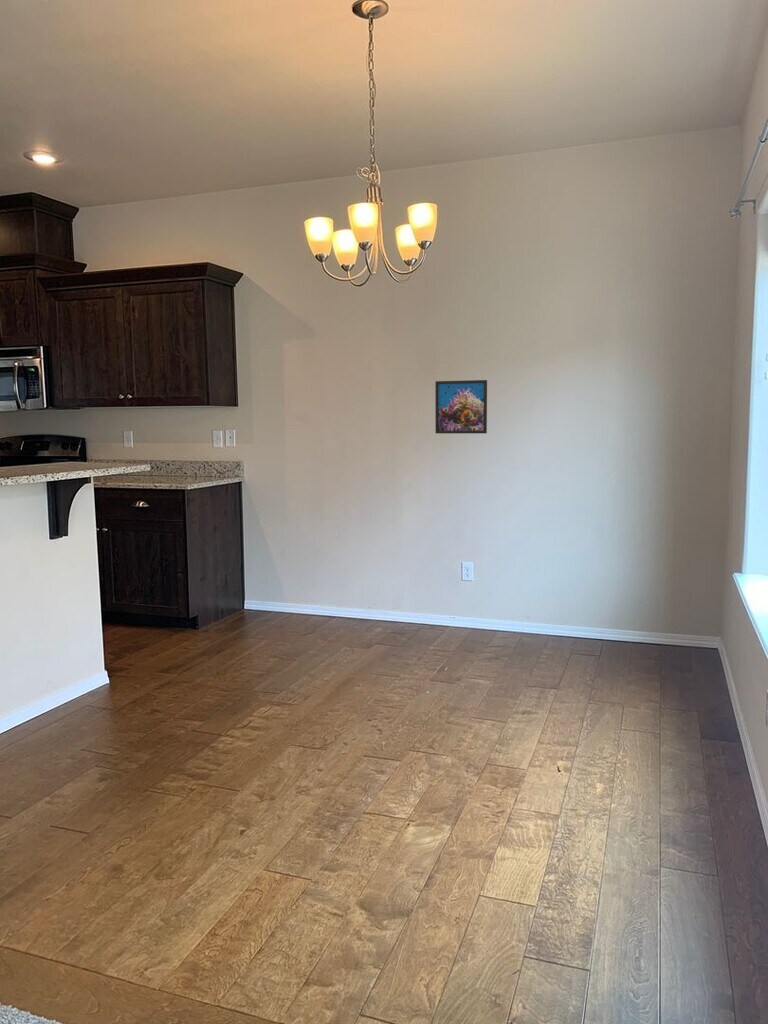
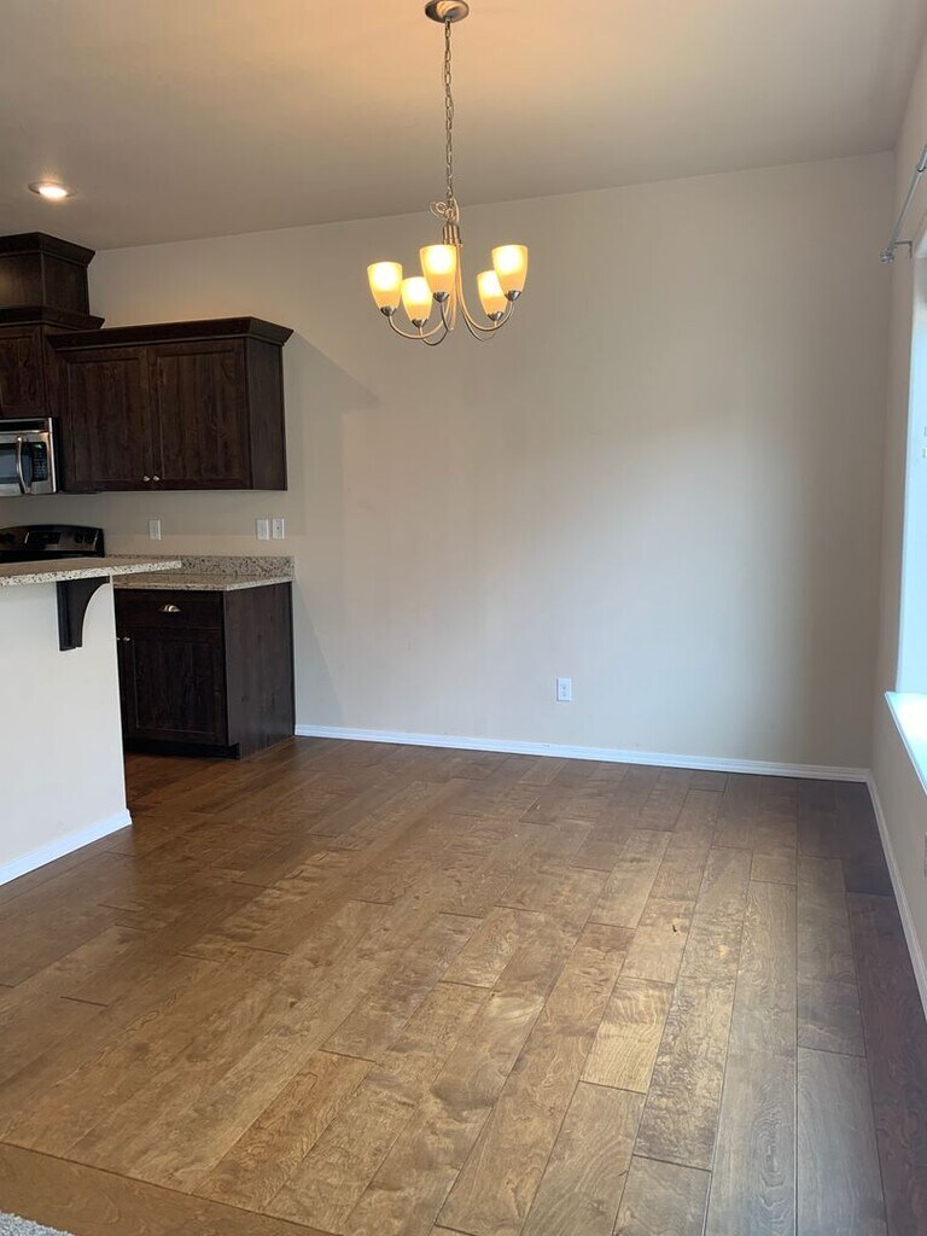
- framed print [434,379,488,434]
